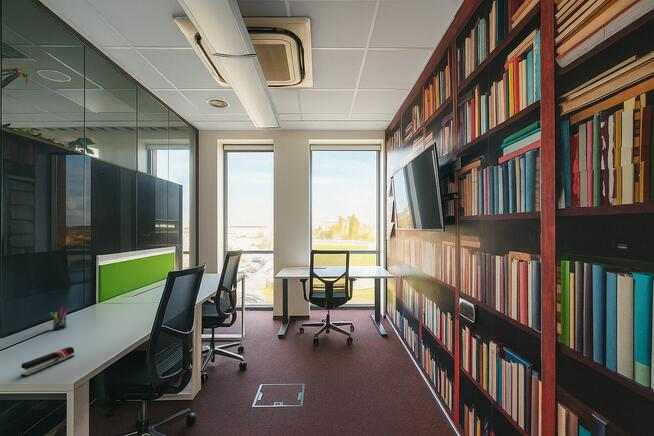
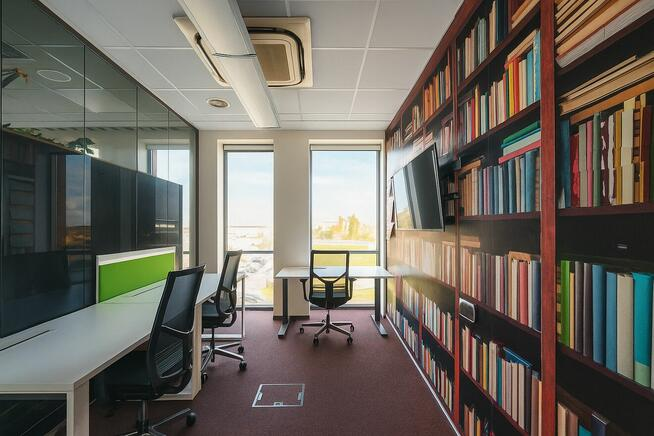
- stapler [20,346,75,378]
- pen holder [49,306,70,331]
